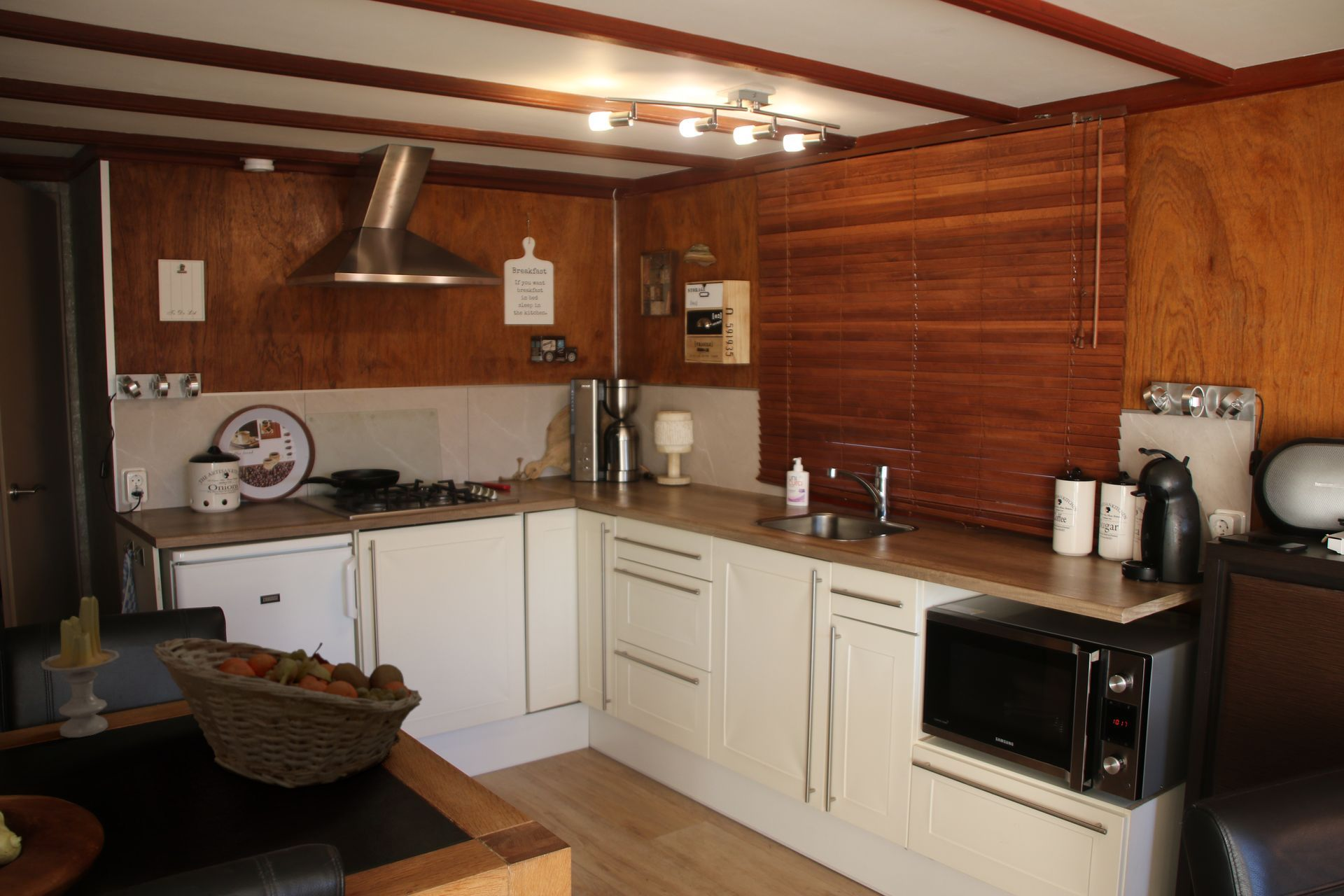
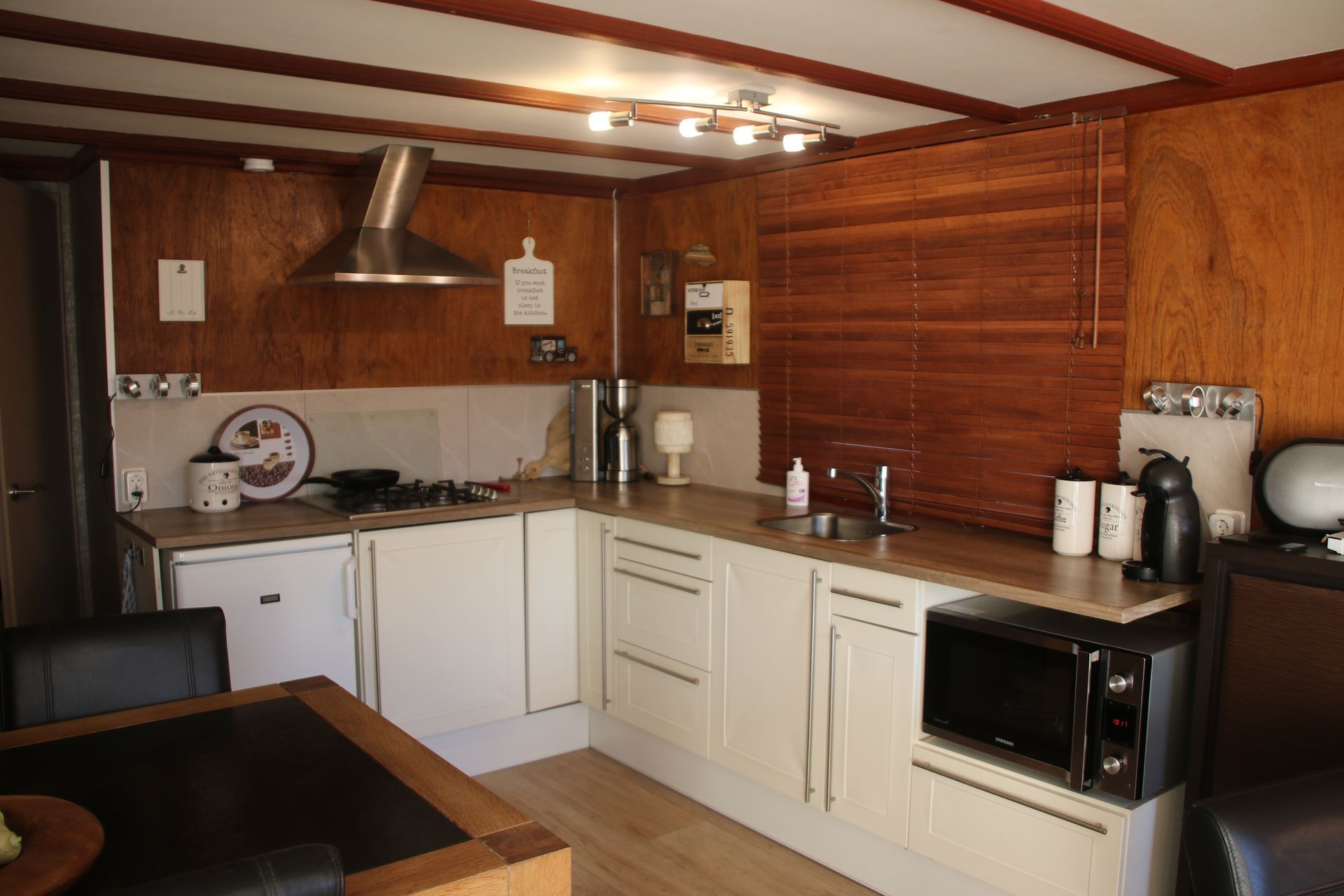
- fruit basket [152,637,423,789]
- candle [40,595,120,738]
